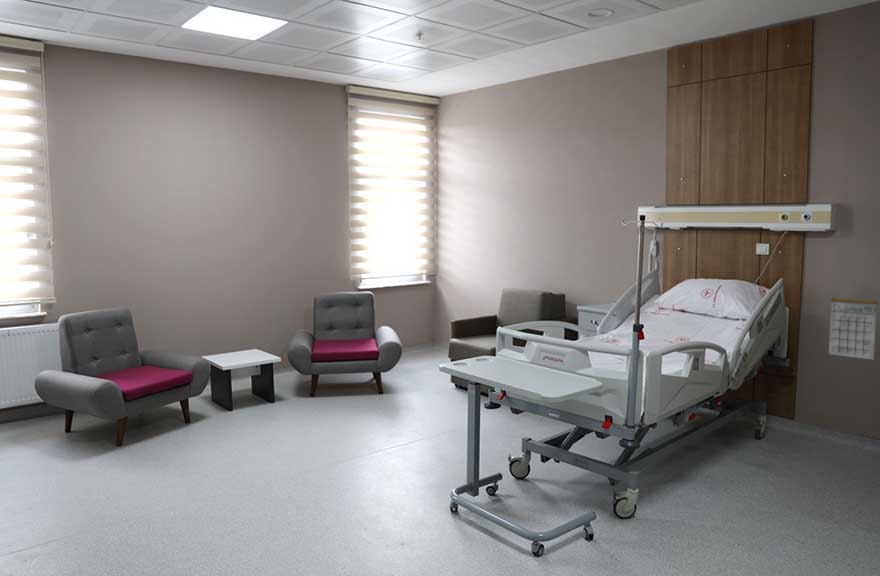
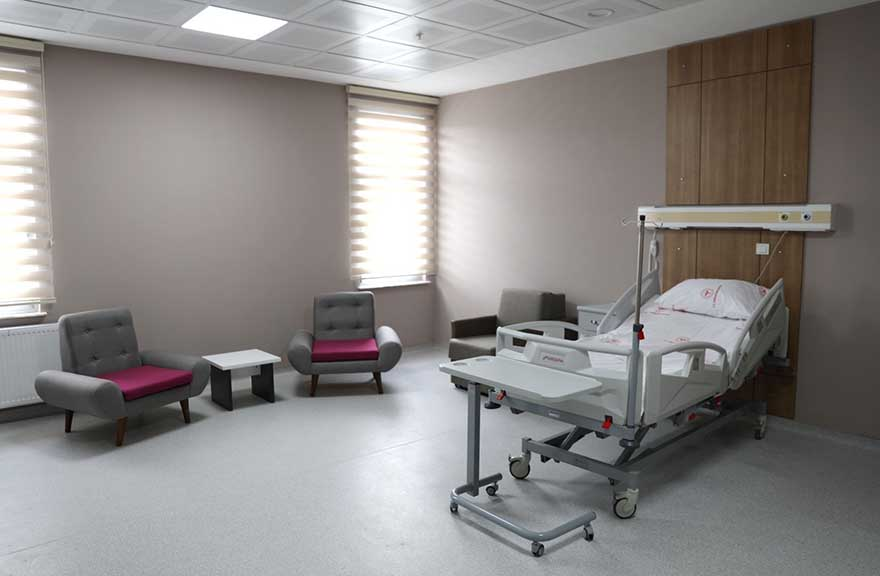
- calendar [828,286,879,361]
